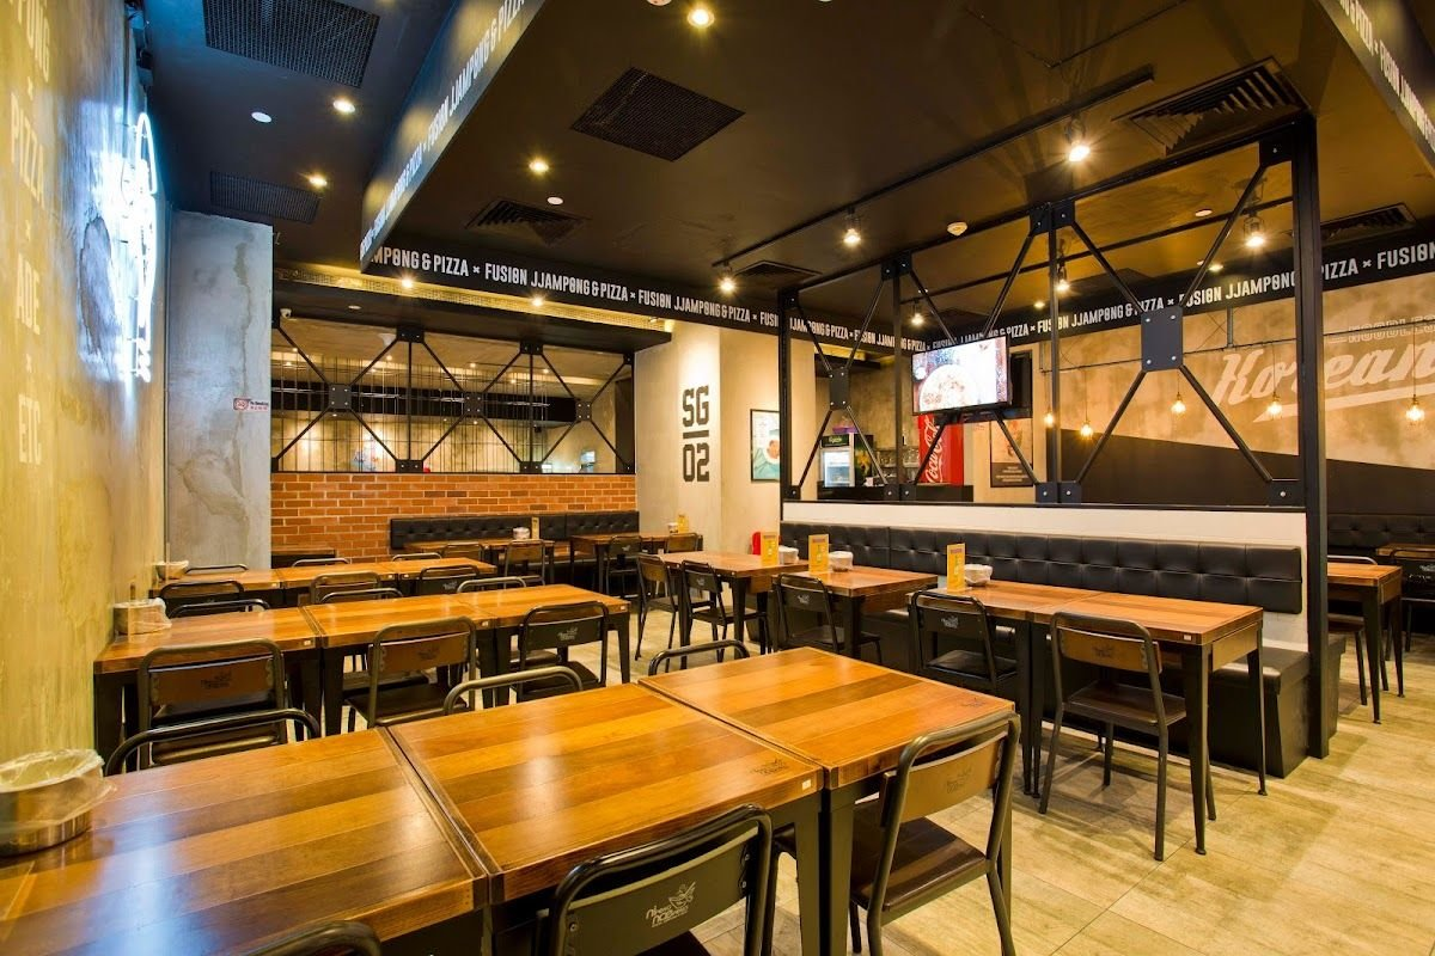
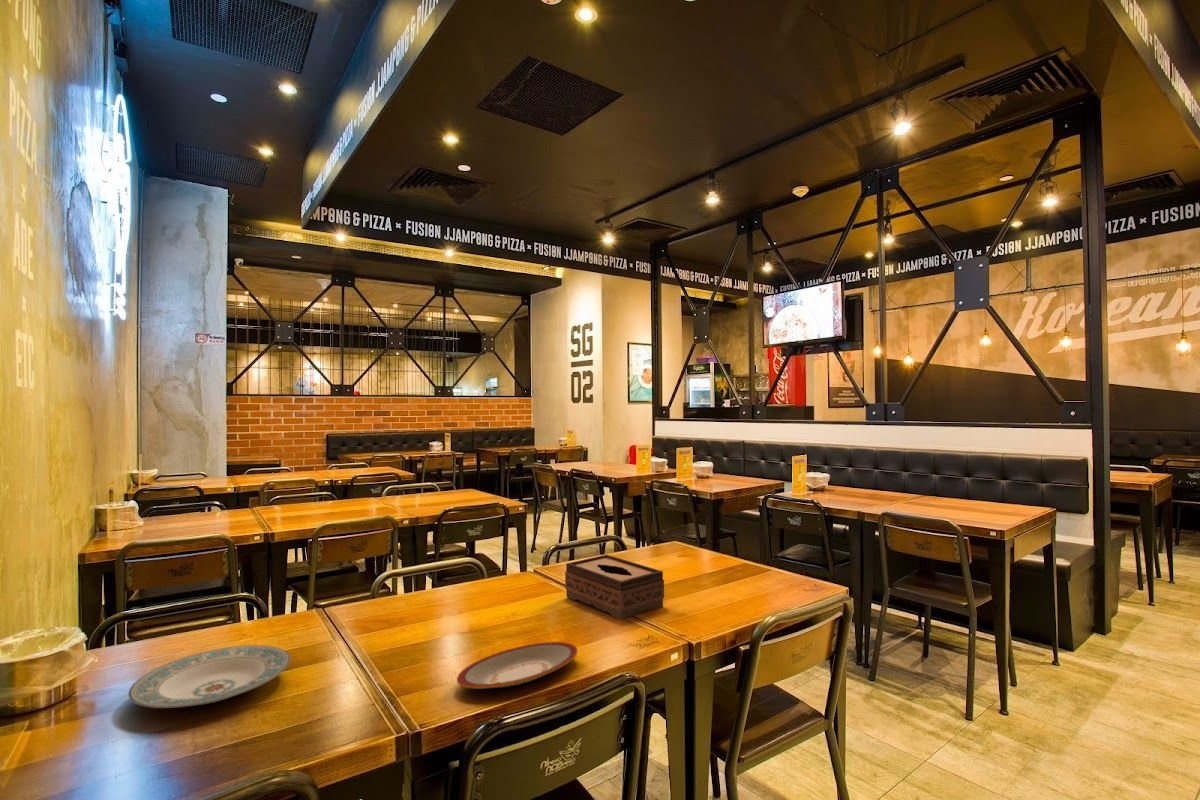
+ tissue box [564,554,665,621]
+ plate [456,641,578,690]
+ plate [127,644,291,709]
